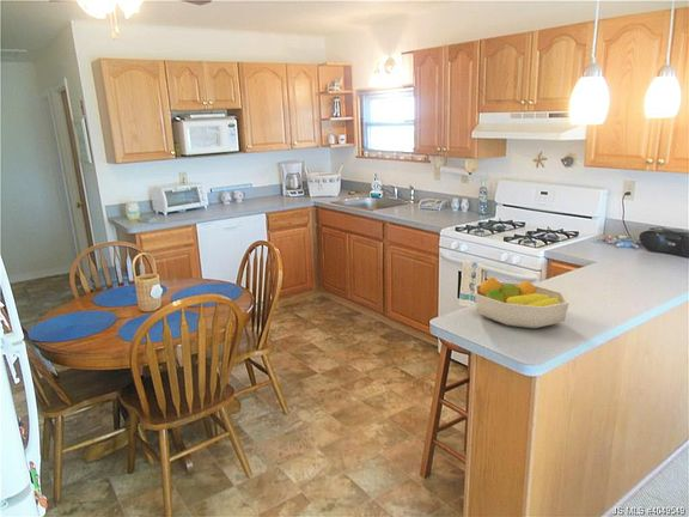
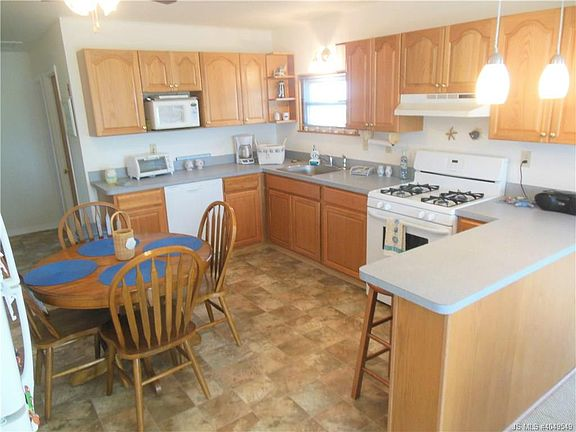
- fruit bowl [472,276,571,329]
